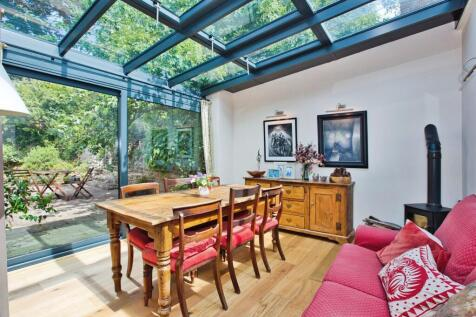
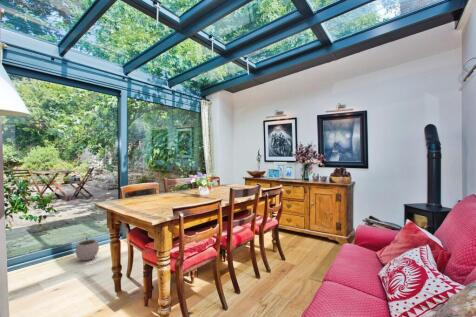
+ plant pot [74,234,100,261]
